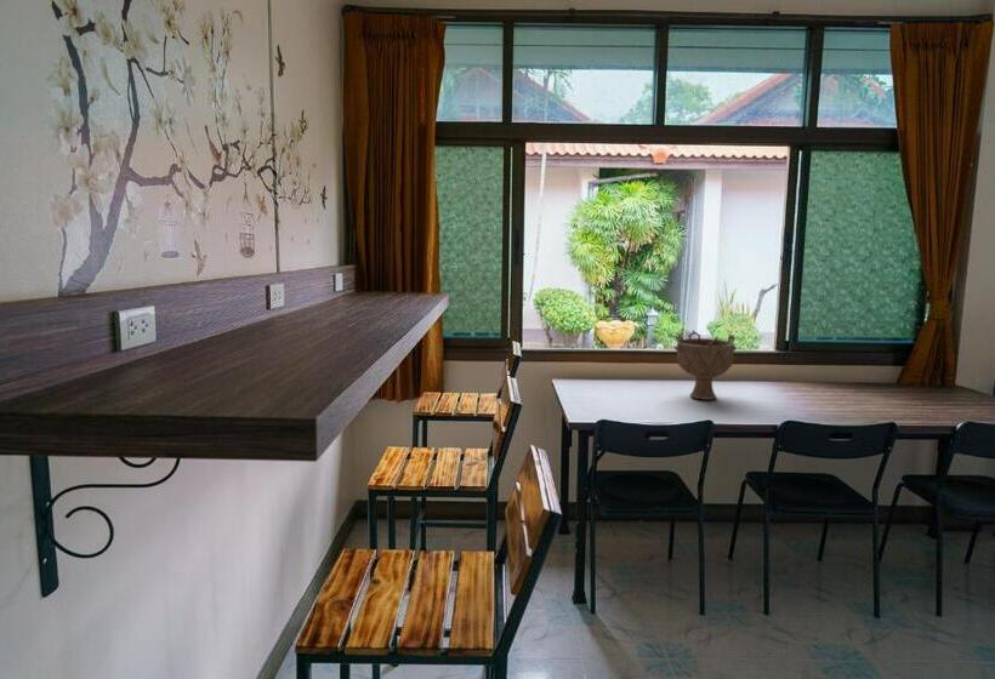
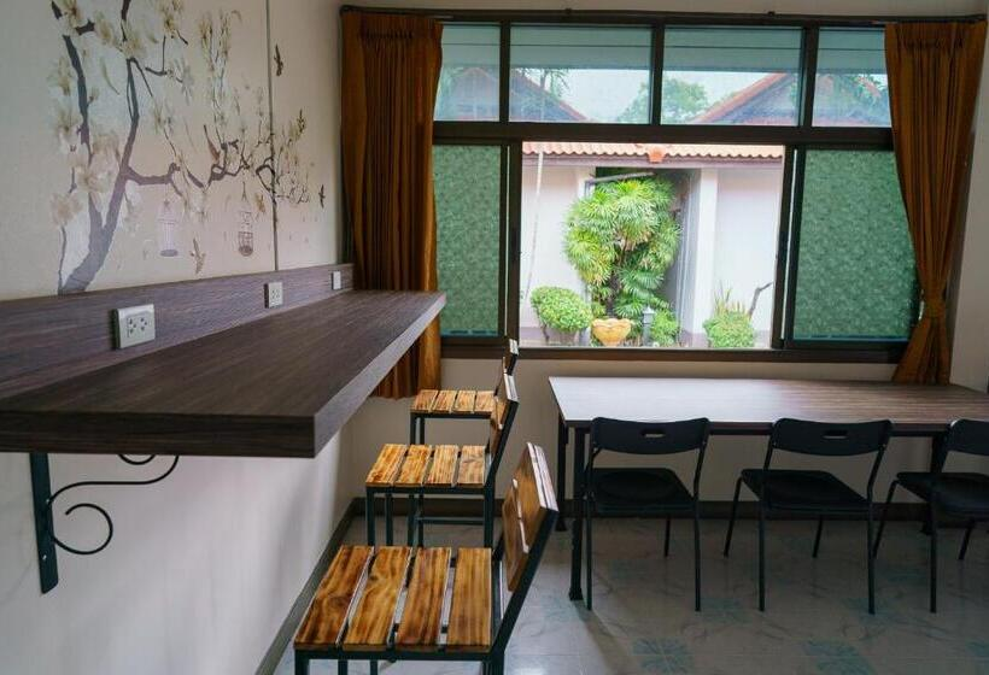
- decorative bowl [672,329,738,401]
